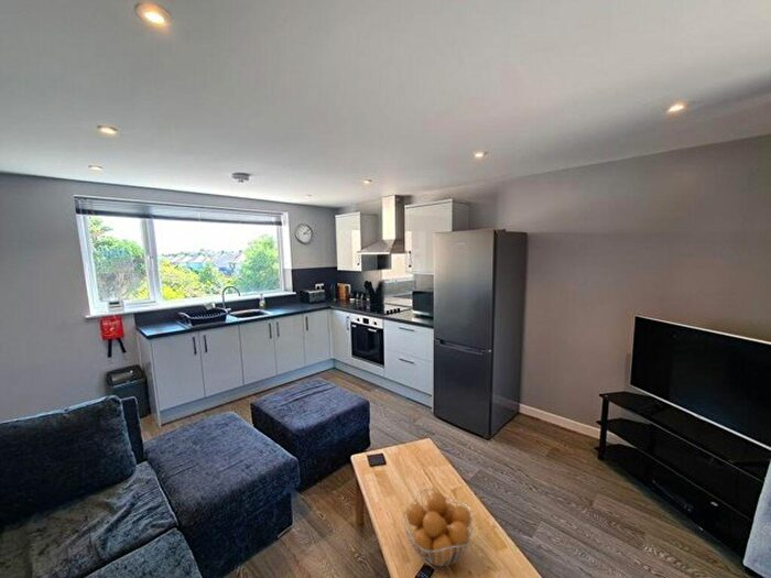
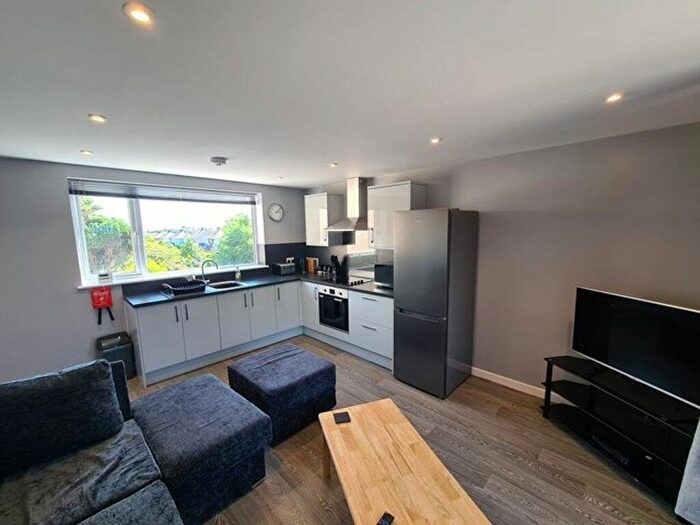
- fruit basket [402,488,475,567]
